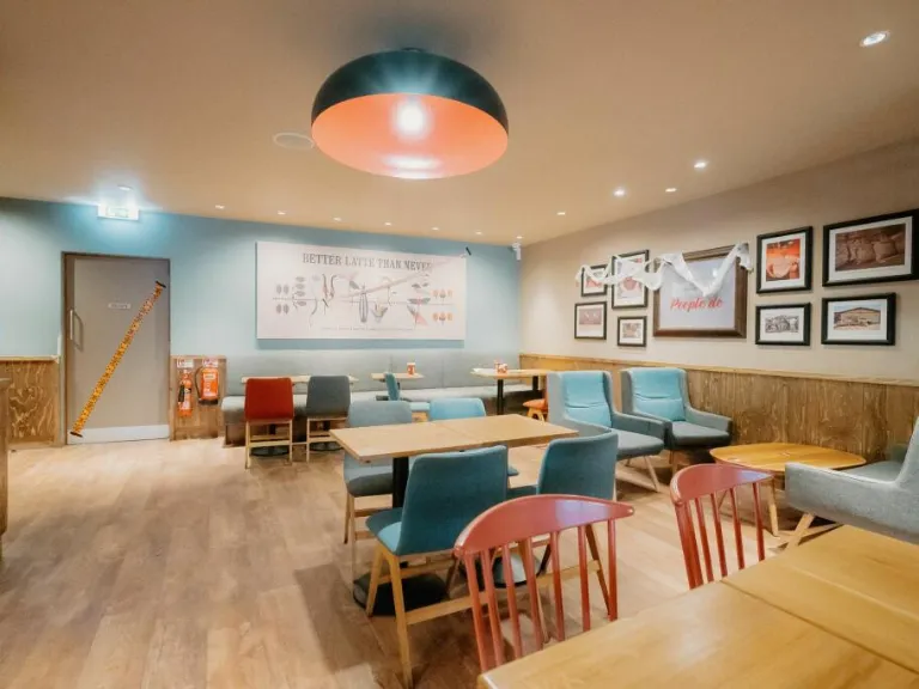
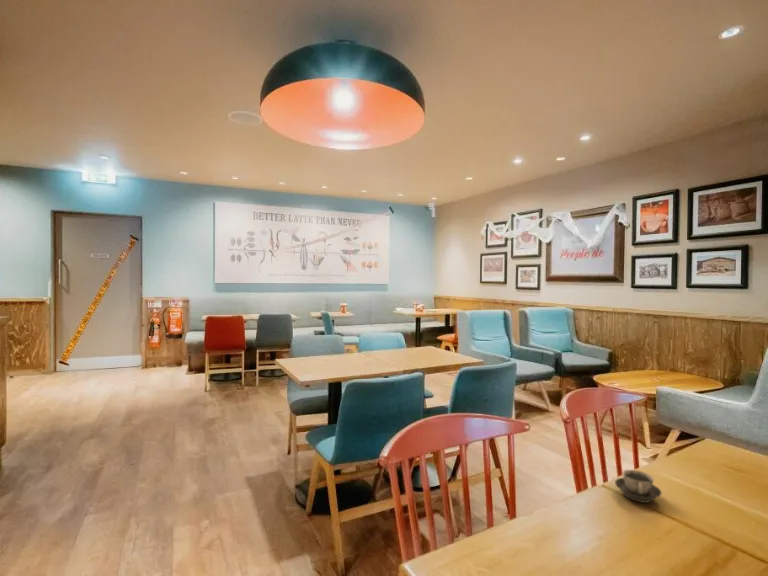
+ cup [614,469,663,504]
